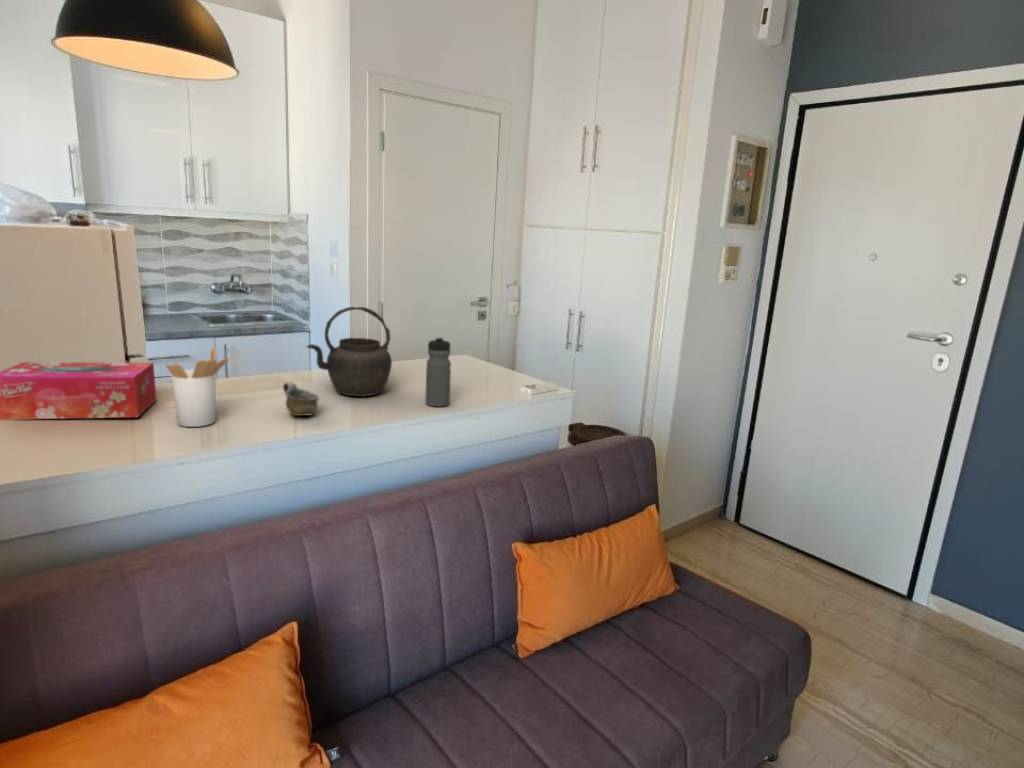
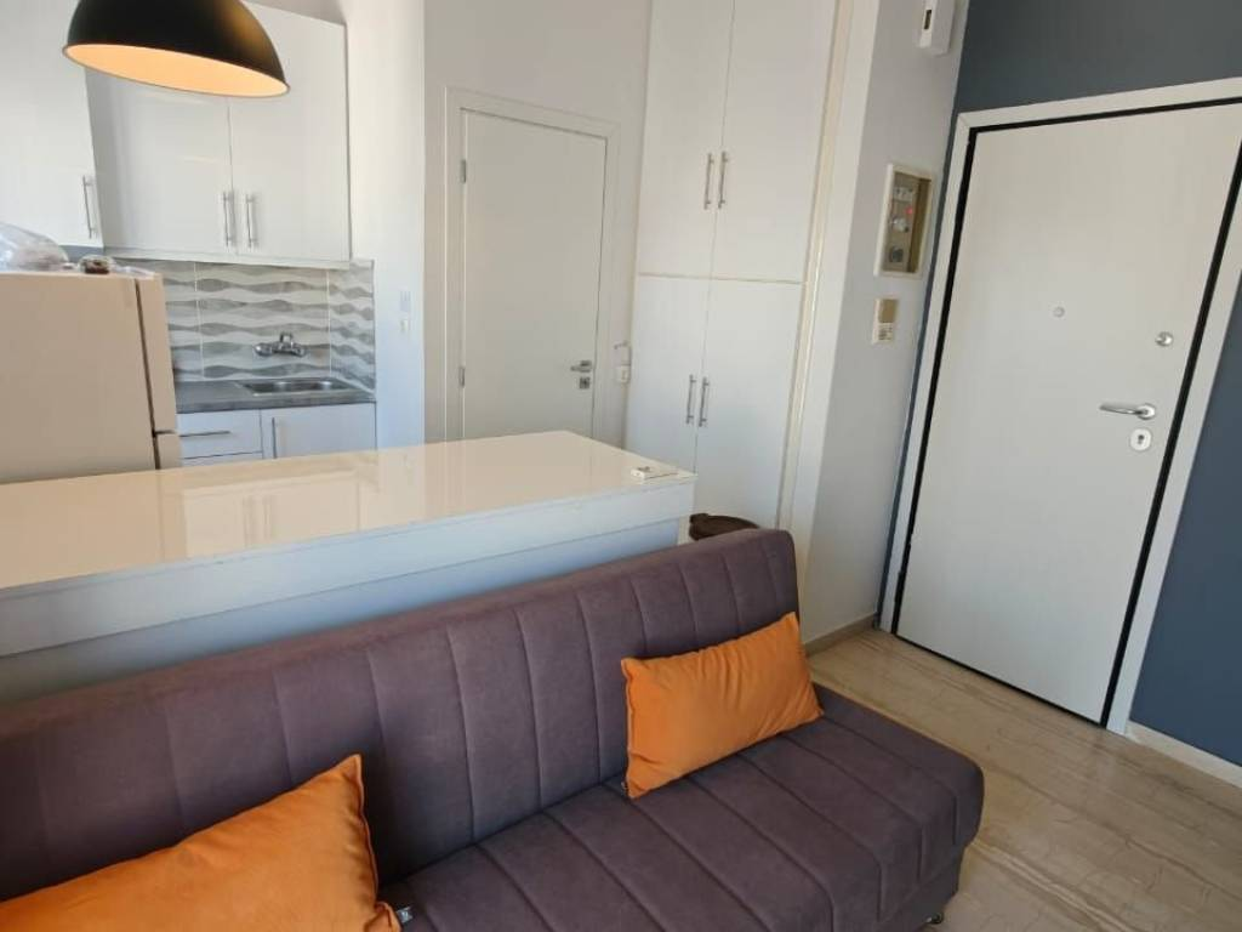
- water bottle [424,335,452,408]
- utensil holder [165,346,230,428]
- cup [282,381,321,417]
- kettle [305,306,393,397]
- tissue box [0,361,158,421]
